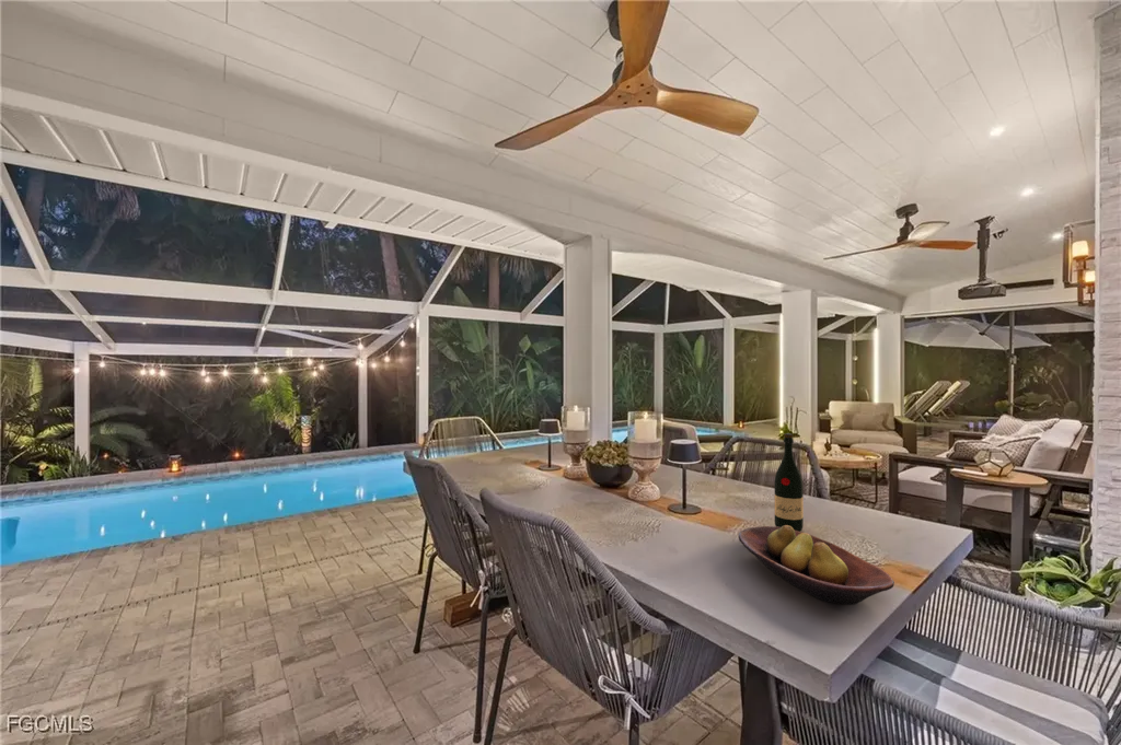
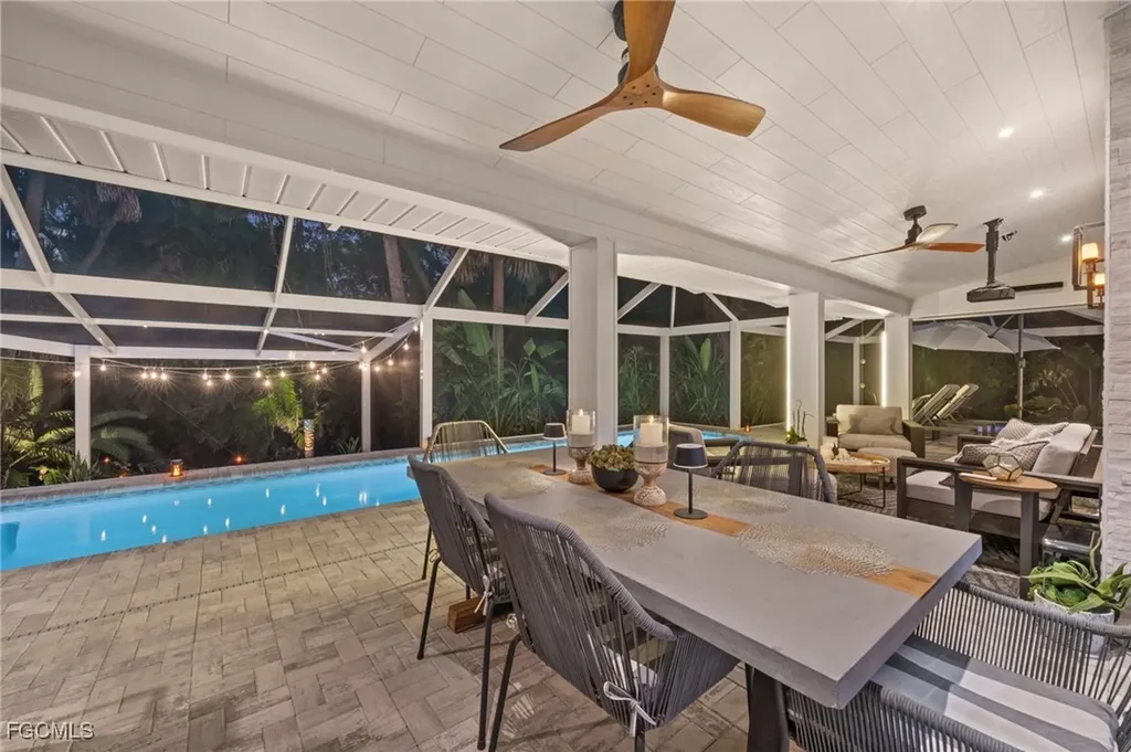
- wine bottle [774,432,805,532]
- fruit bowl [737,525,895,606]
